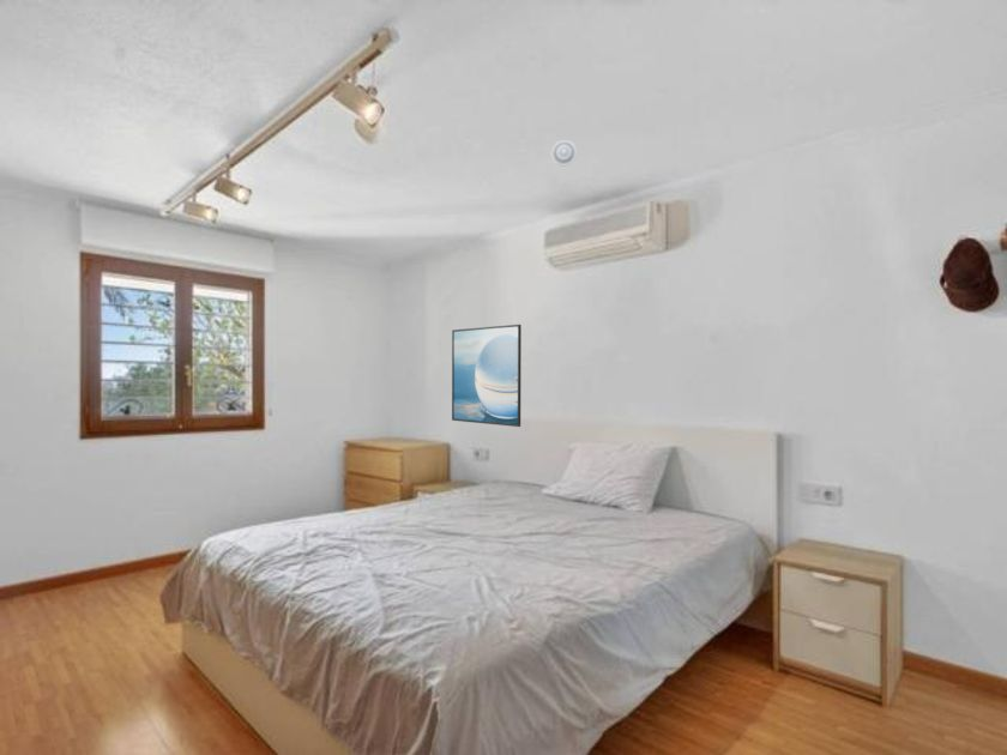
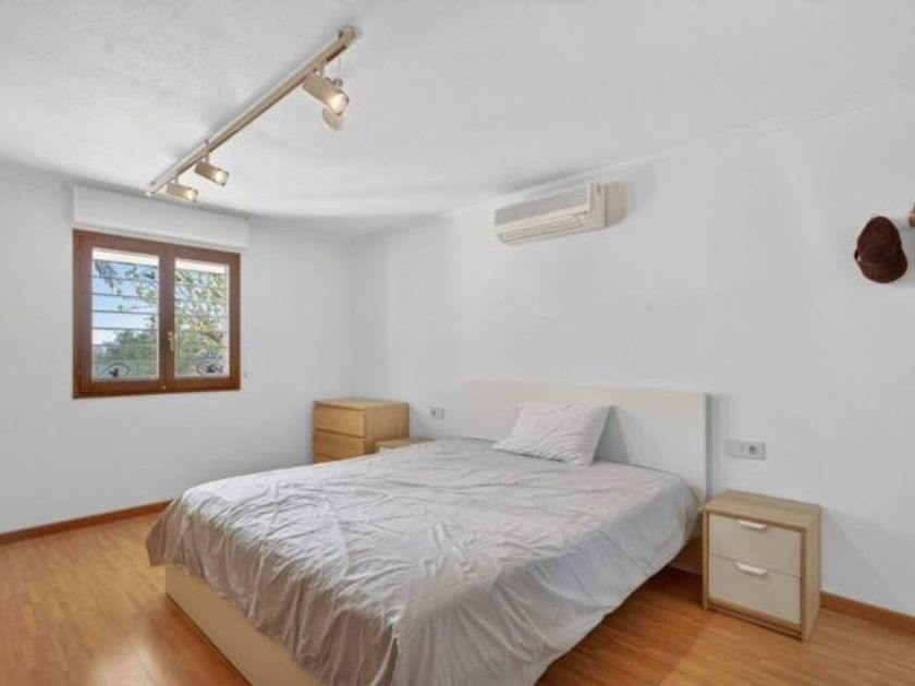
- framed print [451,324,523,428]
- smoke detector [550,139,578,167]
